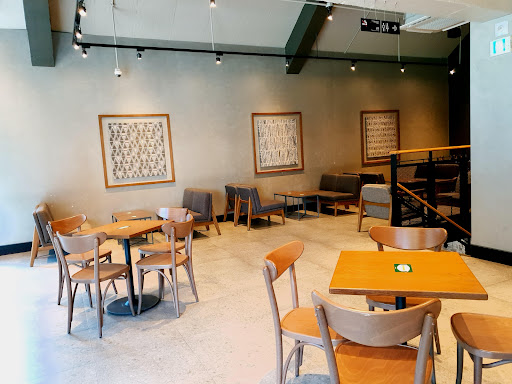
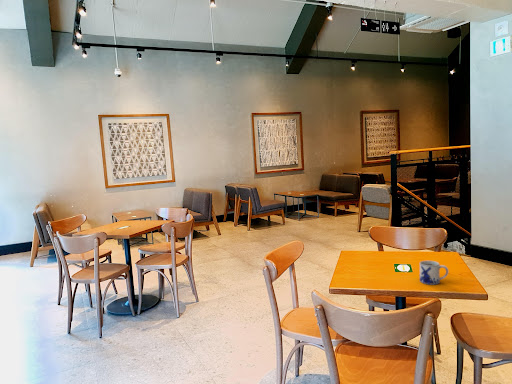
+ mug [419,260,449,285]
